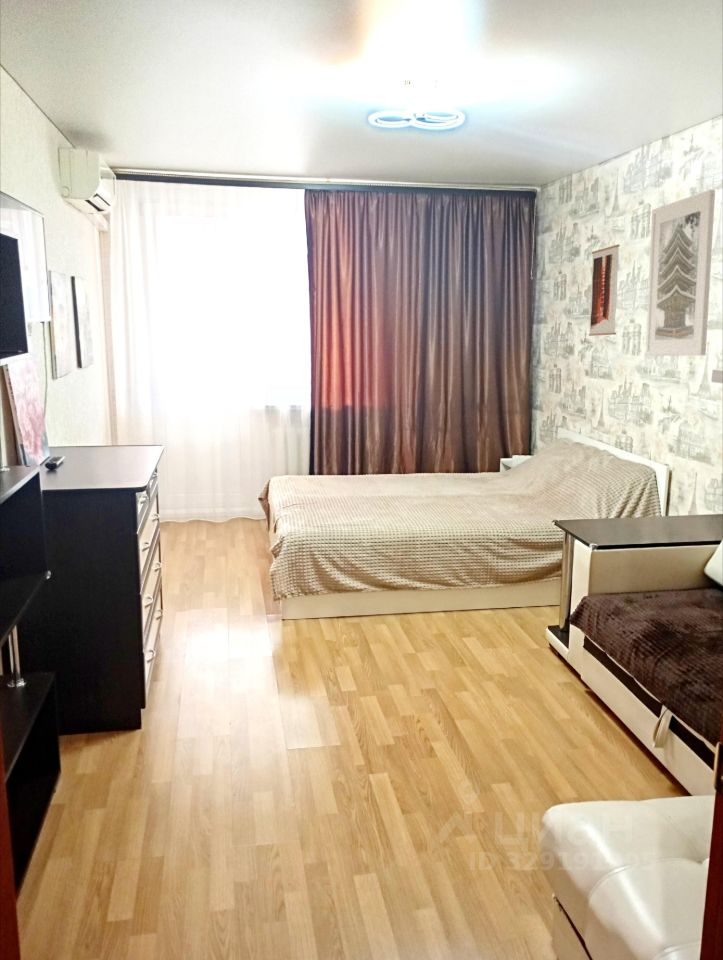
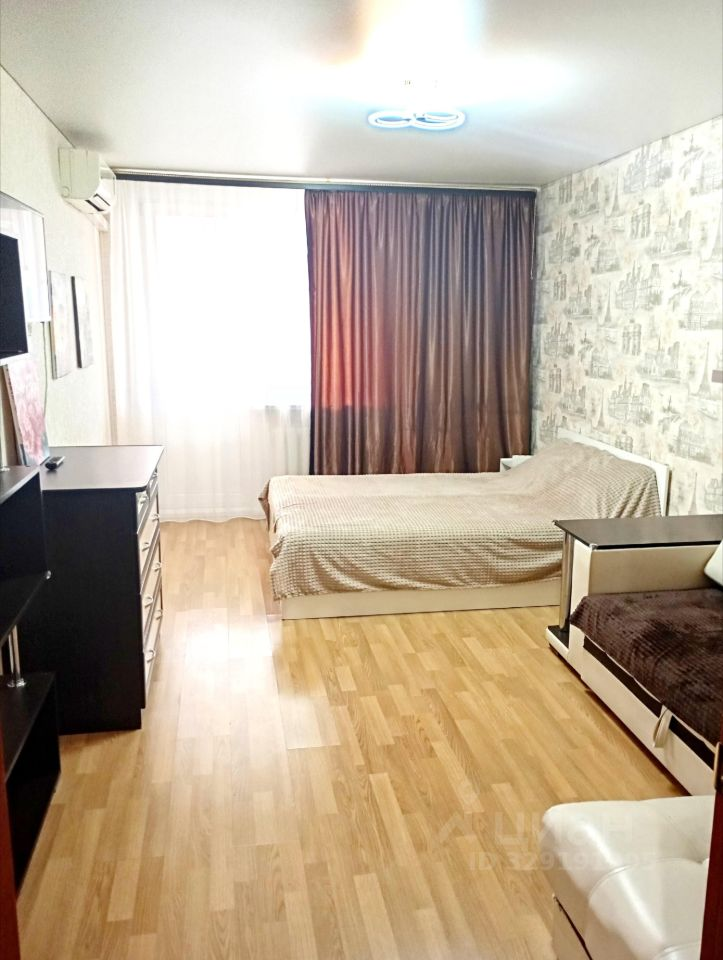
- wall art [588,244,621,337]
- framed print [645,189,716,357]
